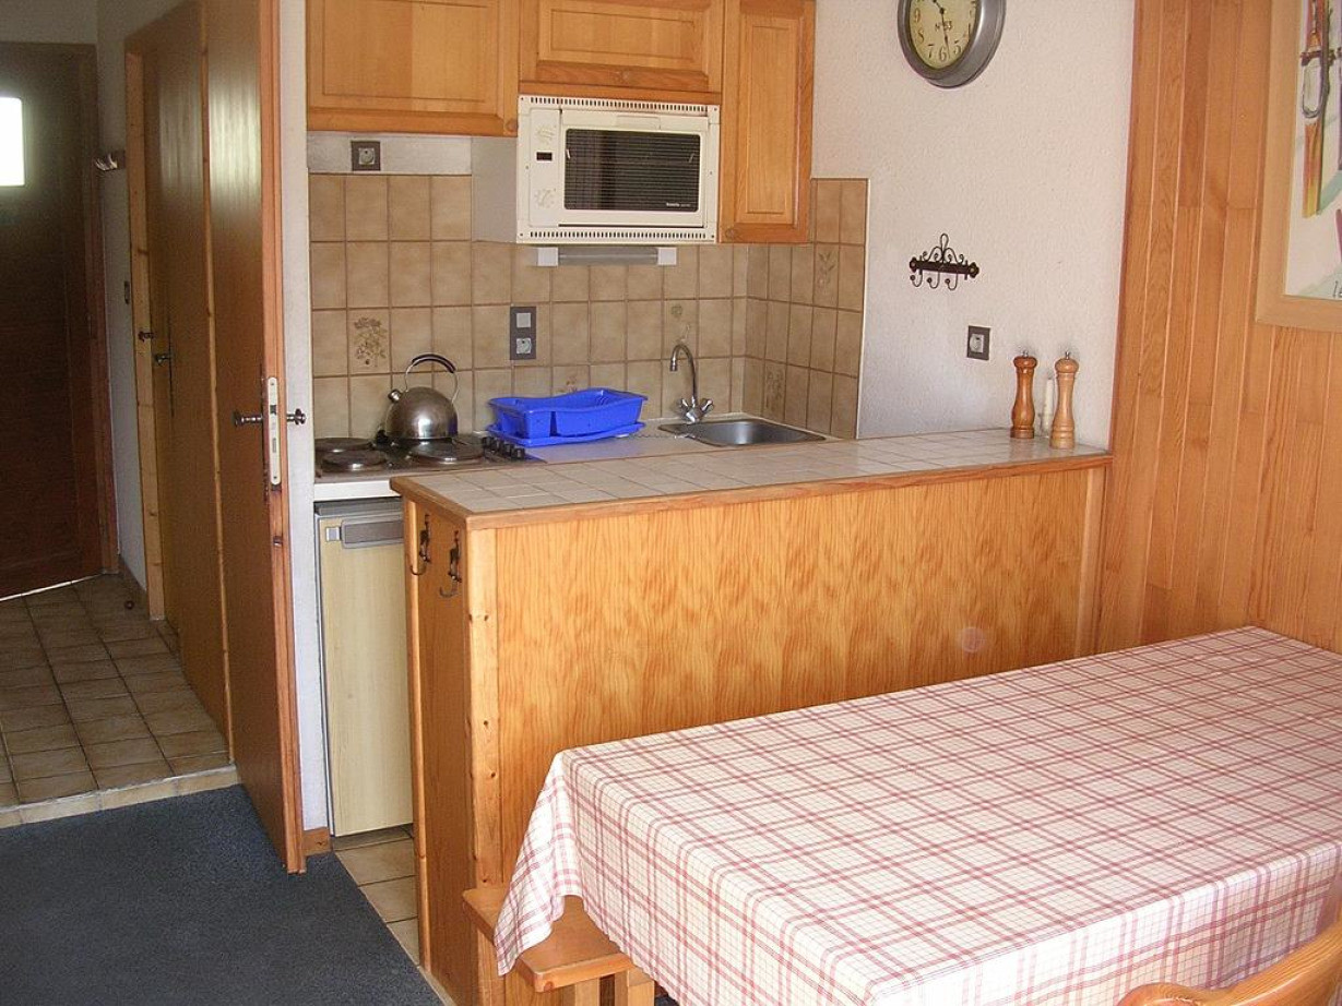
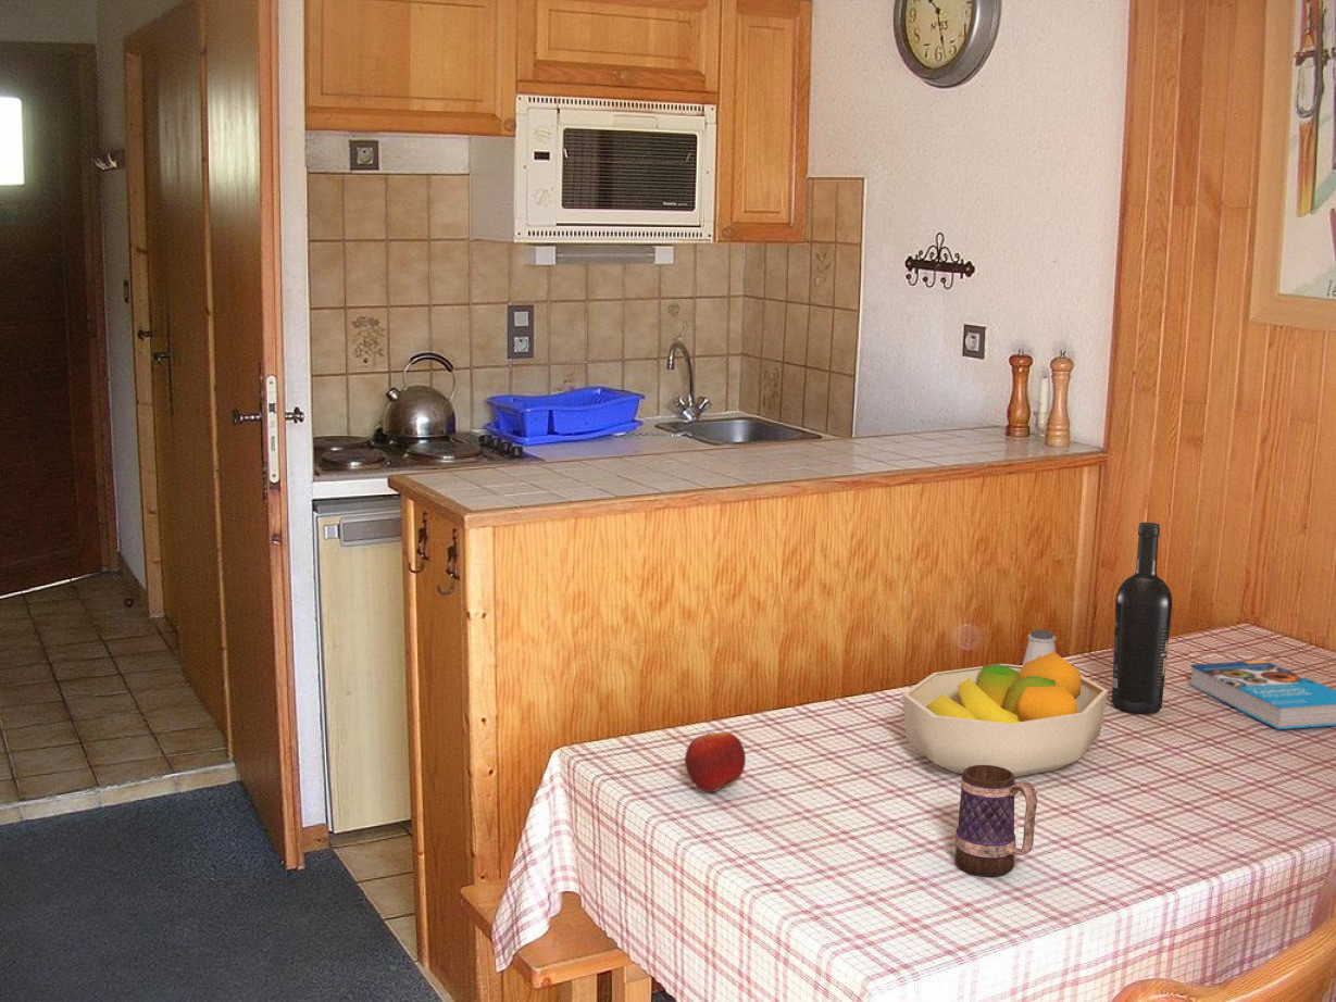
+ mug [954,765,1038,878]
+ book [1188,660,1336,730]
+ fruit [684,731,747,793]
+ wine bottle [1111,522,1173,715]
+ saltshaker [1022,628,1057,666]
+ fruit bowl [901,652,1110,778]
